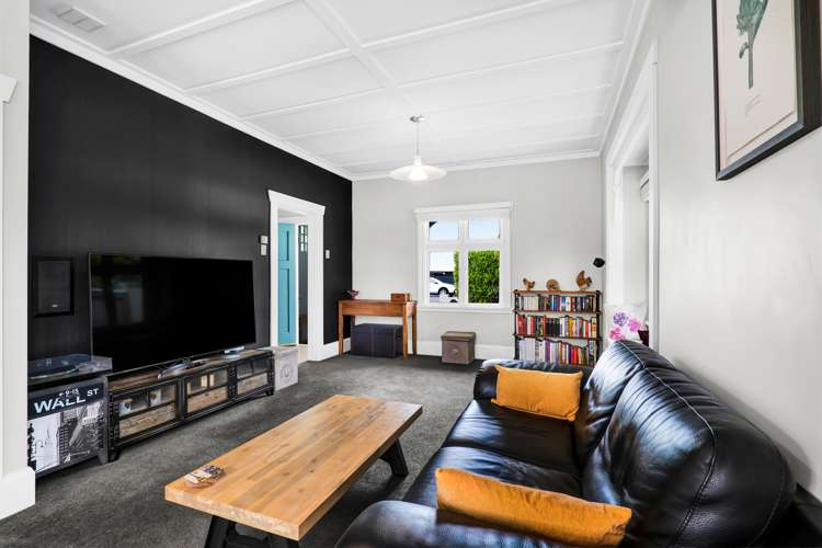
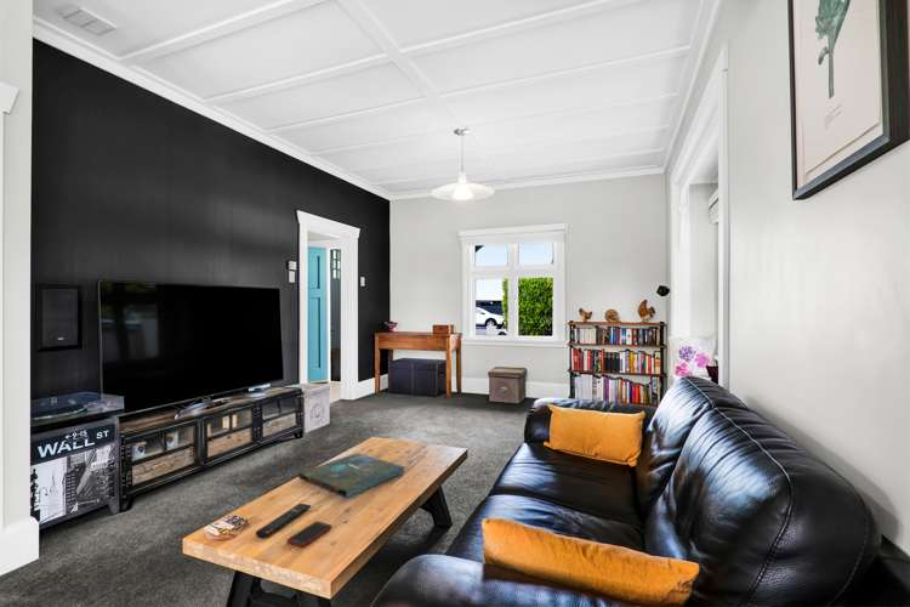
+ remote control [255,503,312,539]
+ cell phone [285,521,332,549]
+ board game [297,452,405,499]
